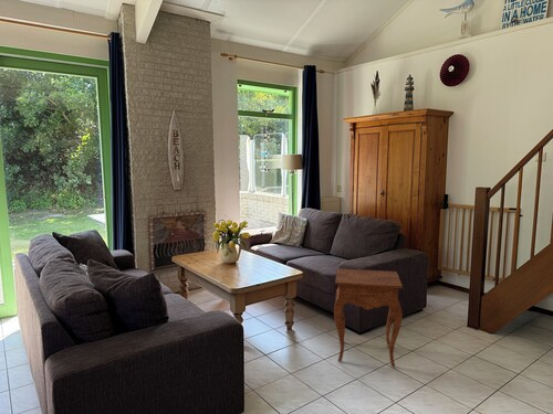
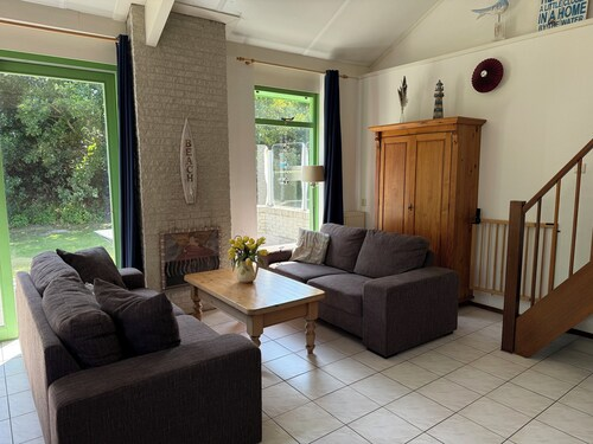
- side table [333,267,404,368]
